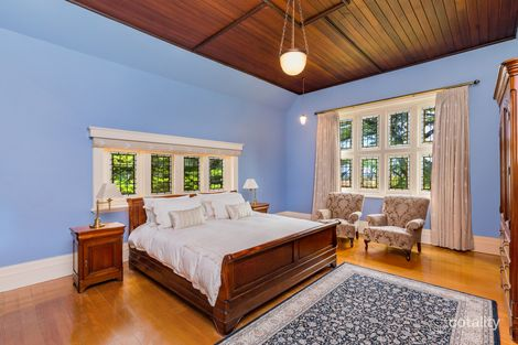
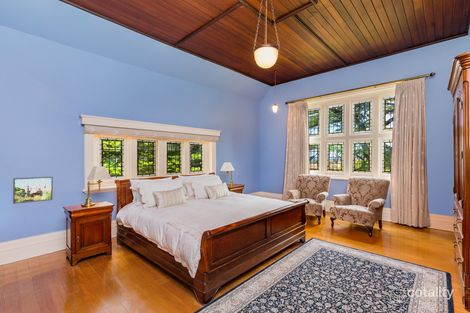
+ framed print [12,176,54,205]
